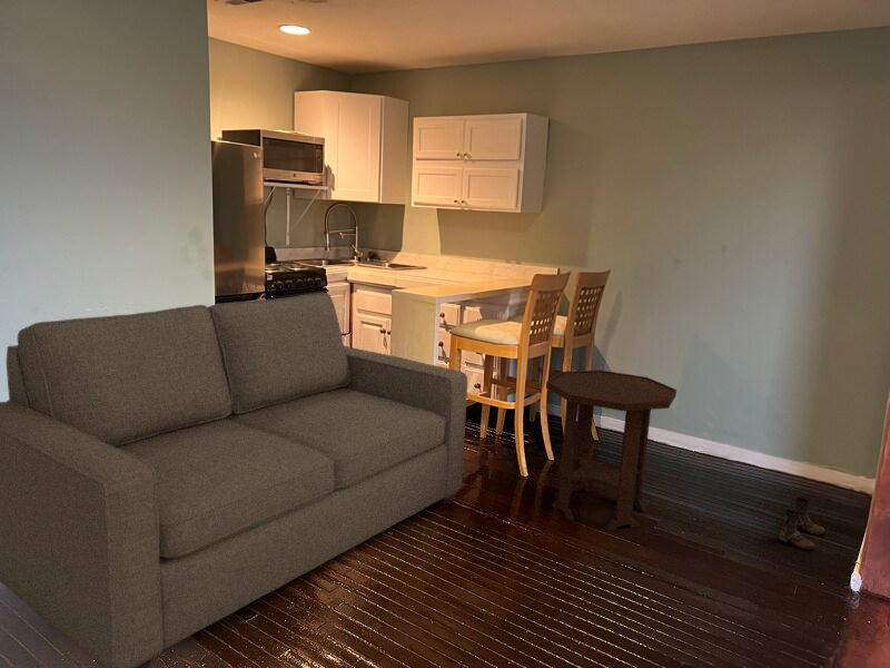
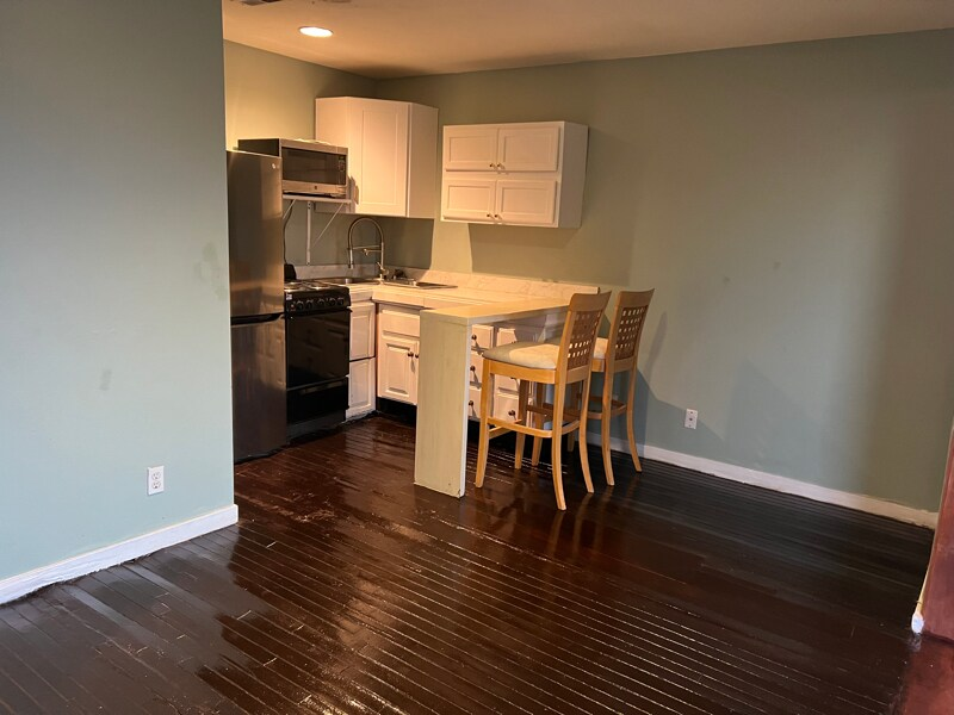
- side table [545,370,678,532]
- boots [778,497,827,551]
- sofa [0,292,468,668]
